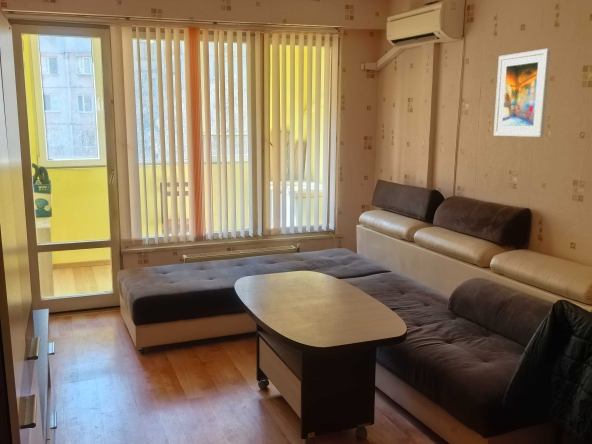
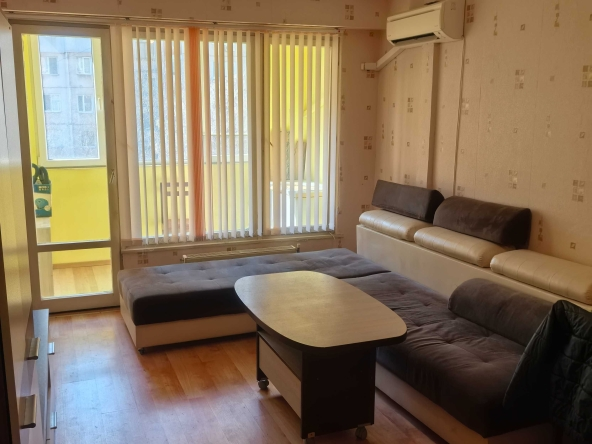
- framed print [493,48,551,138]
